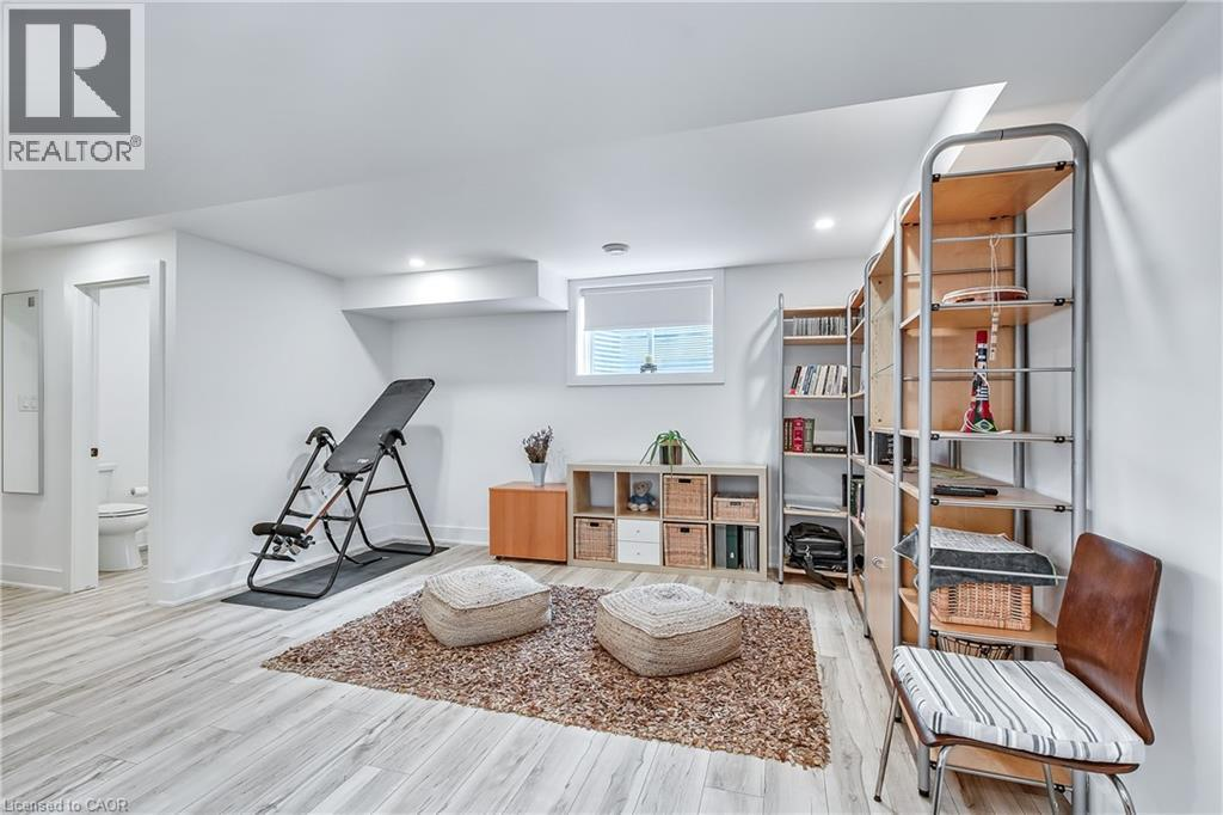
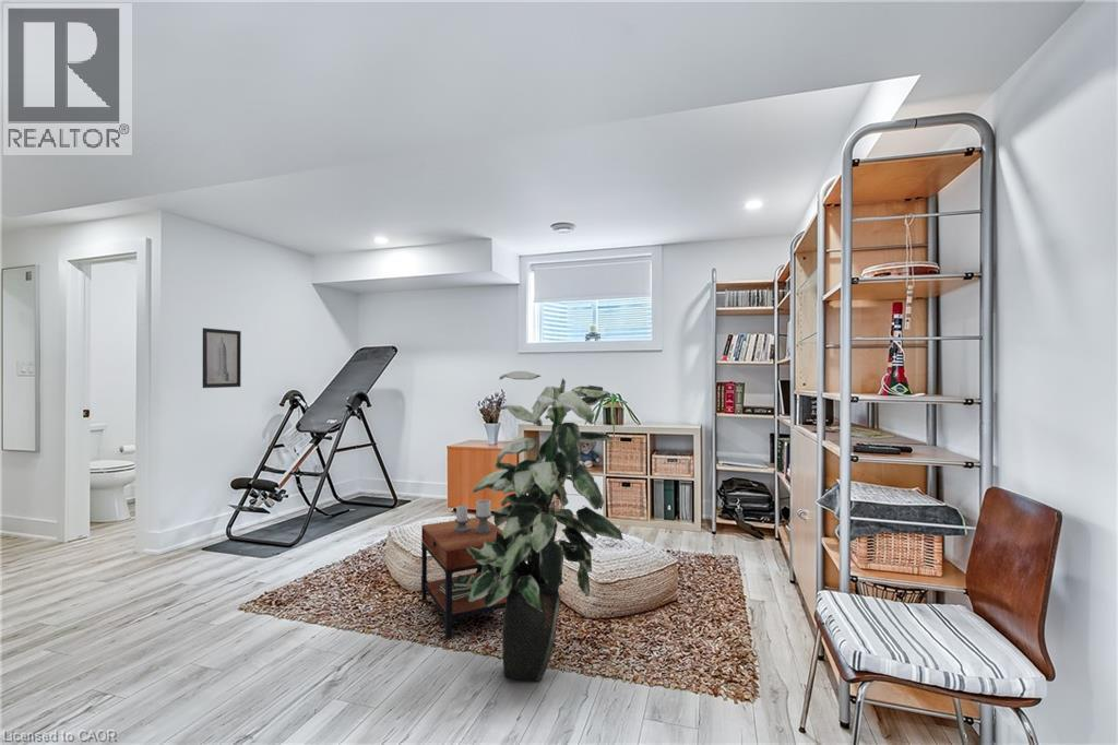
+ indoor plant [466,370,623,682]
+ wall art [202,327,242,389]
+ side table [420,499,507,640]
